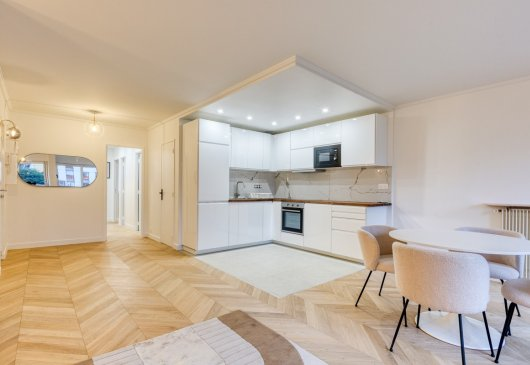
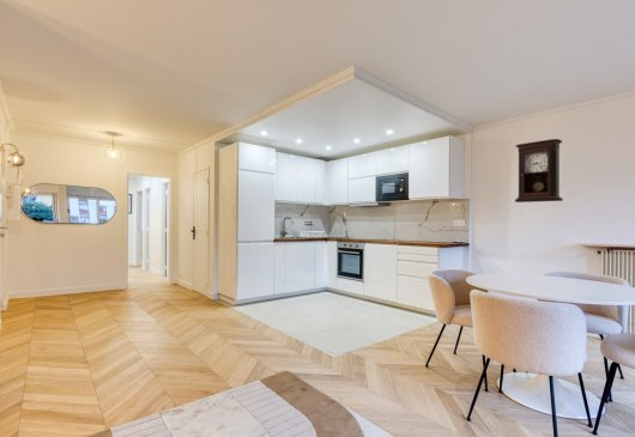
+ pendulum clock [514,138,563,204]
